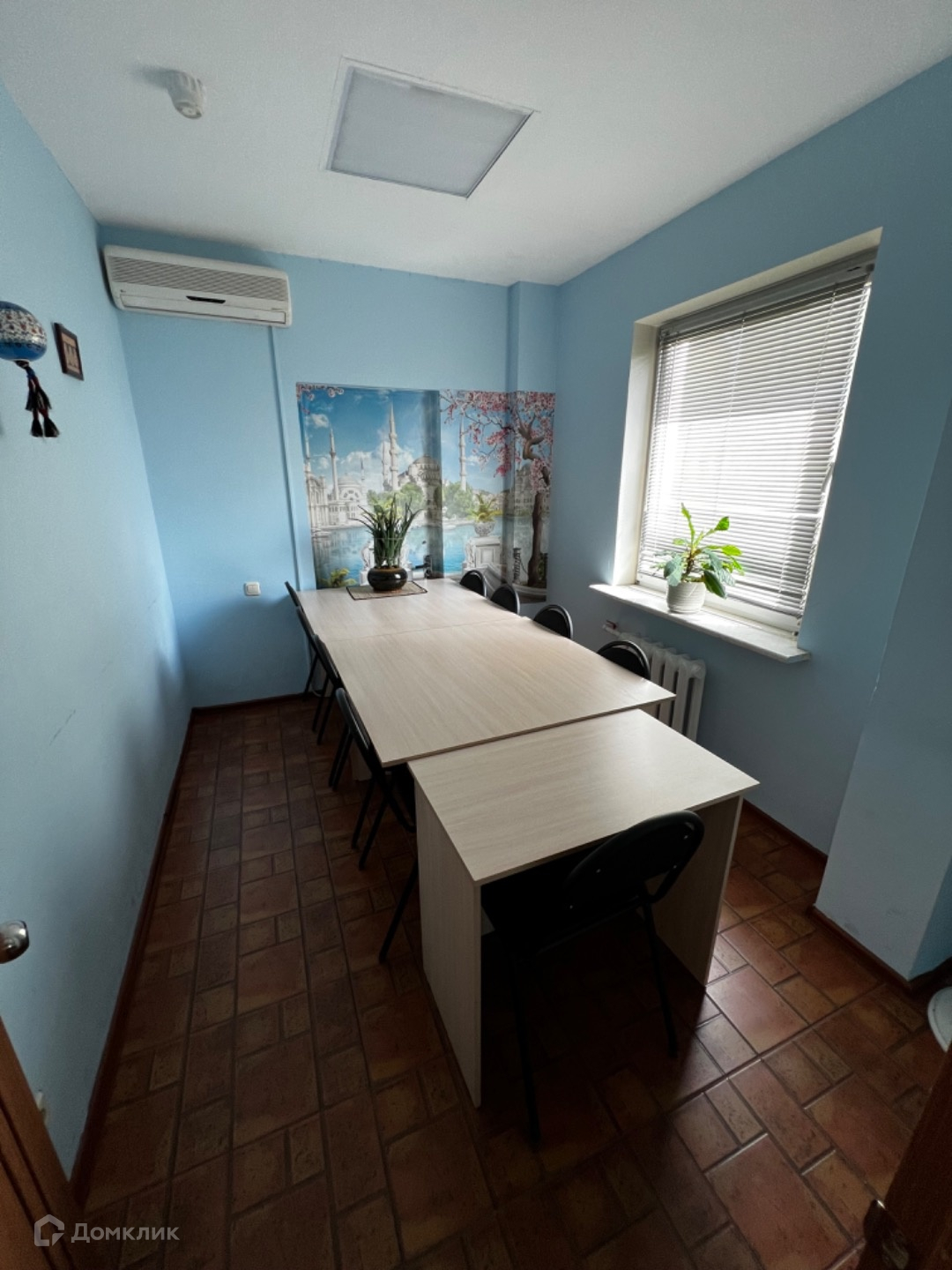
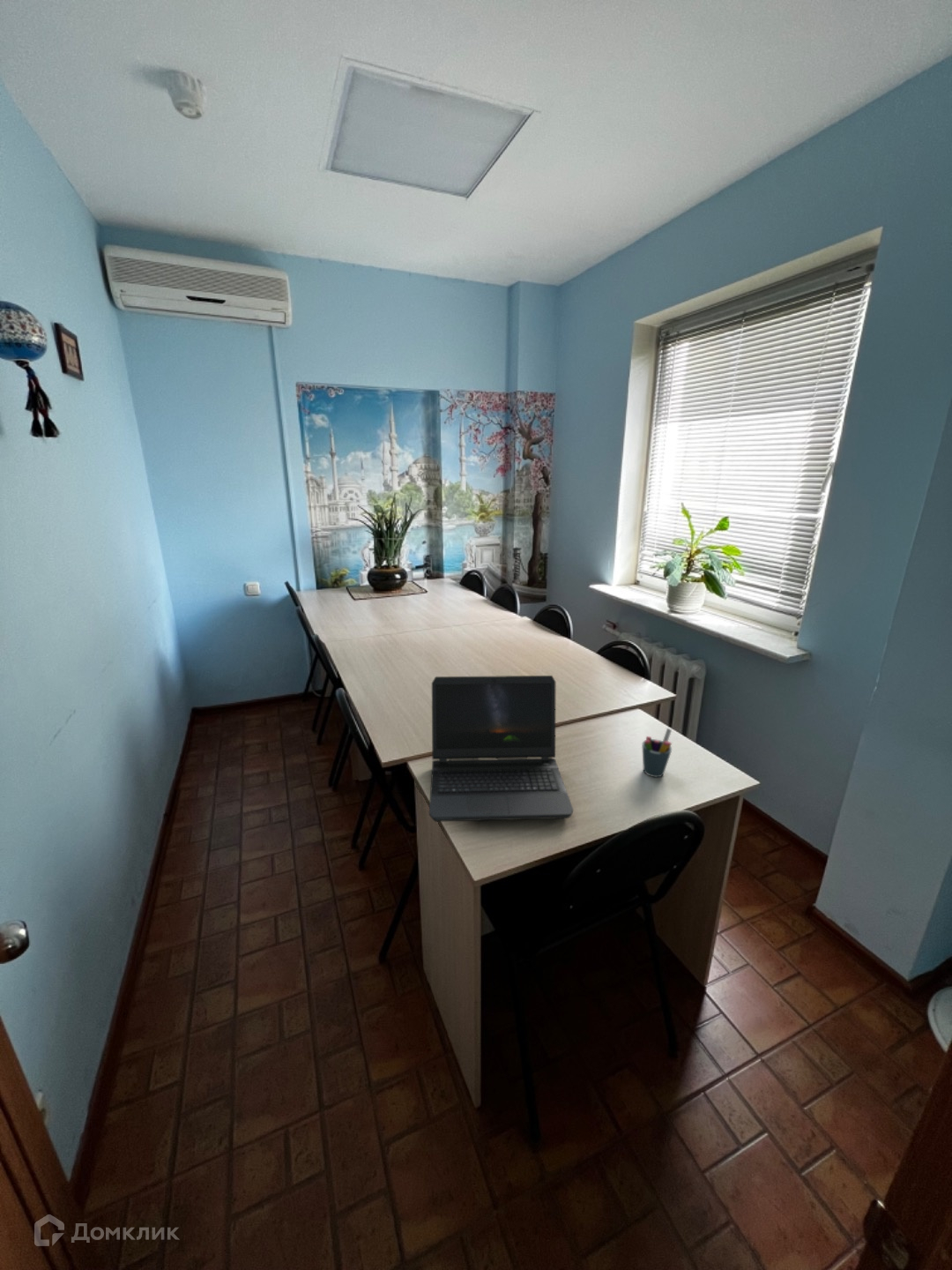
+ pen holder [641,727,673,778]
+ laptop computer [428,675,574,823]
